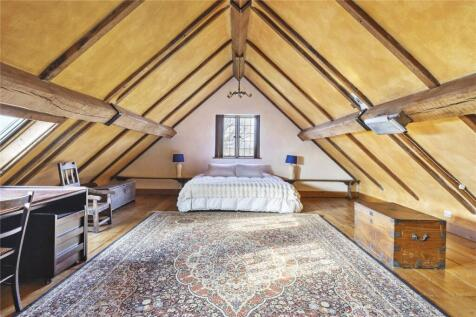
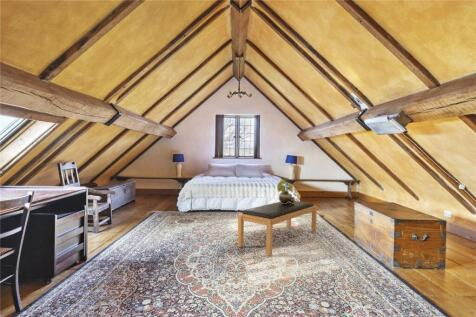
+ bench [237,200,318,257]
+ potted plant [276,177,296,204]
